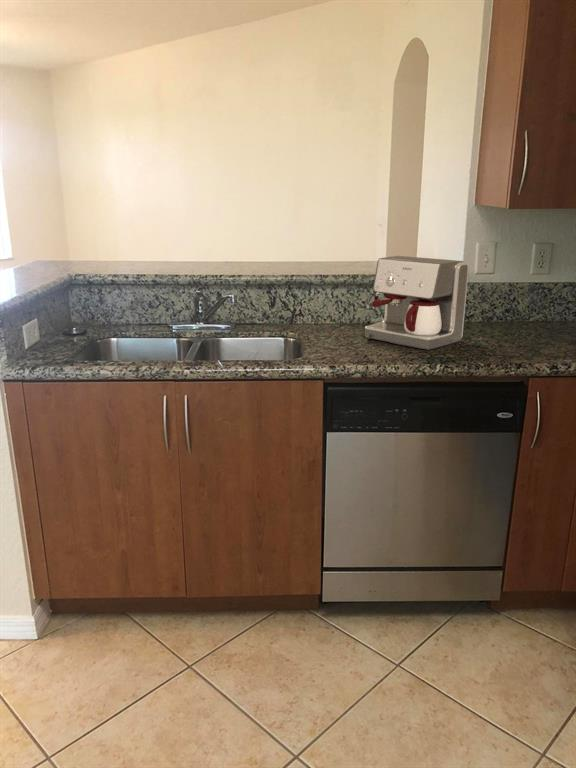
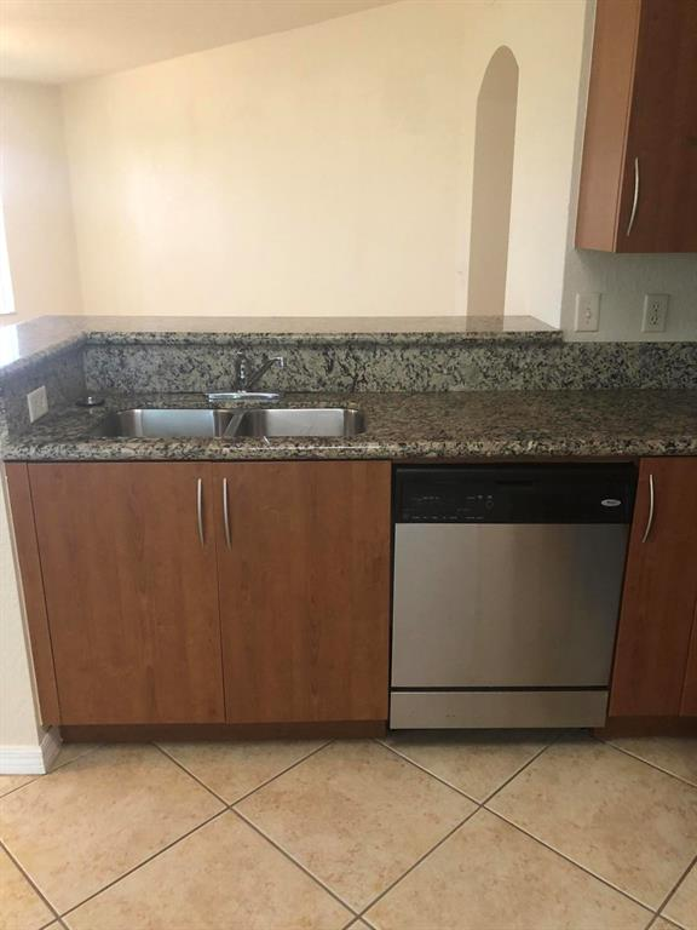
- coffee maker [364,255,470,351]
